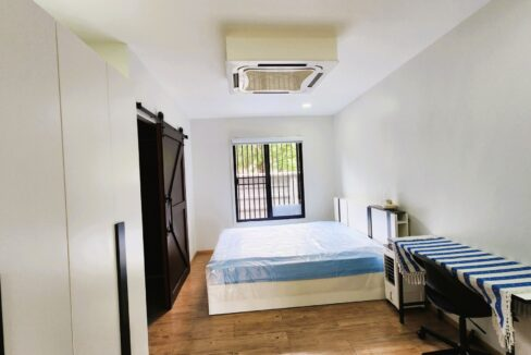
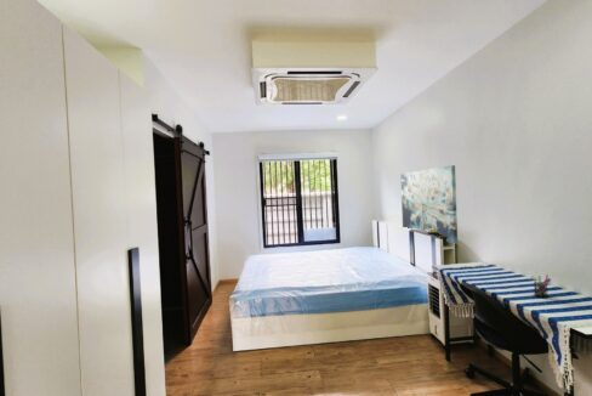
+ wall art [399,164,459,245]
+ pen holder [530,273,552,299]
